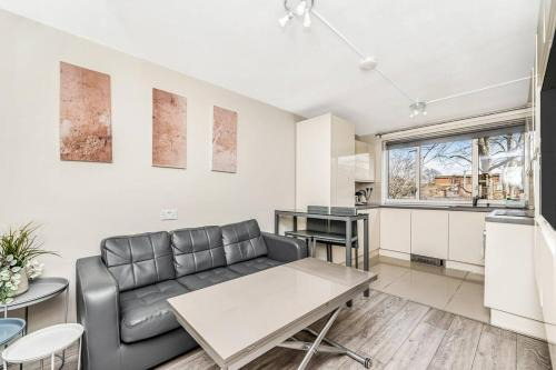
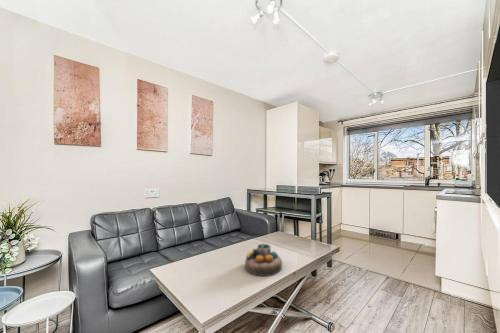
+ decorative bowl [244,242,283,277]
